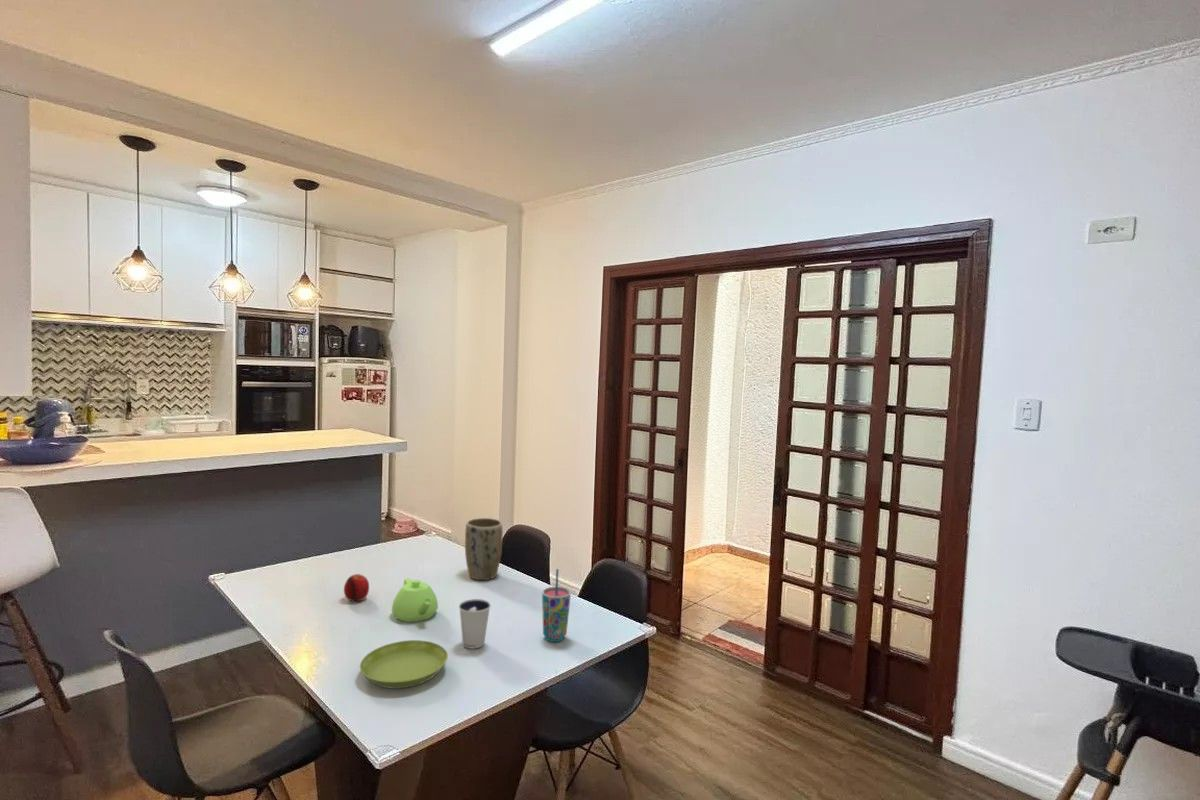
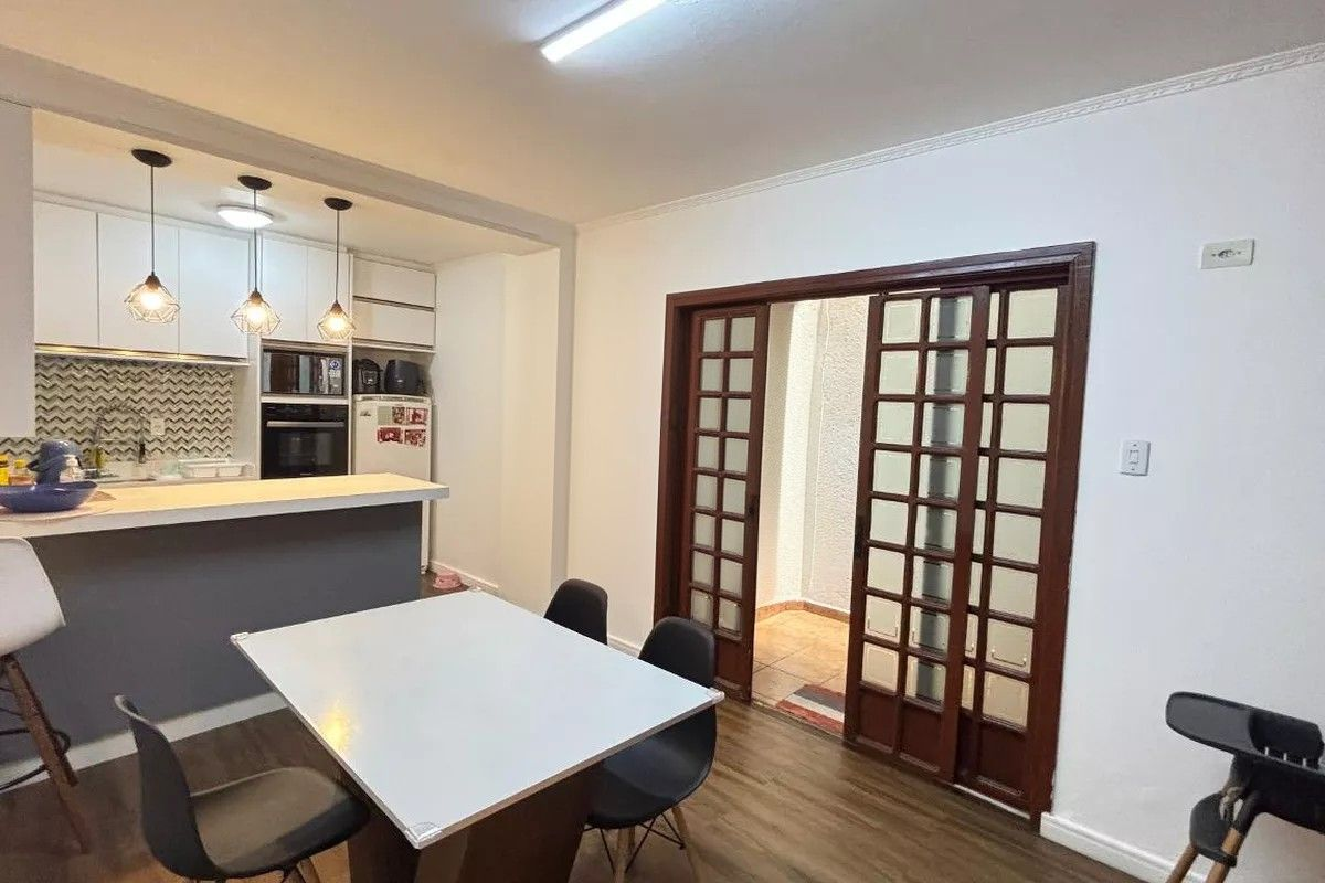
- teapot [391,577,439,623]
- saucer [359,639,449,689]
- plant pot [464,517,504,581]
- cup [541,568,572,643]
- fruit [343,573,370,602]
- dixie cup [458,598,492,649]
